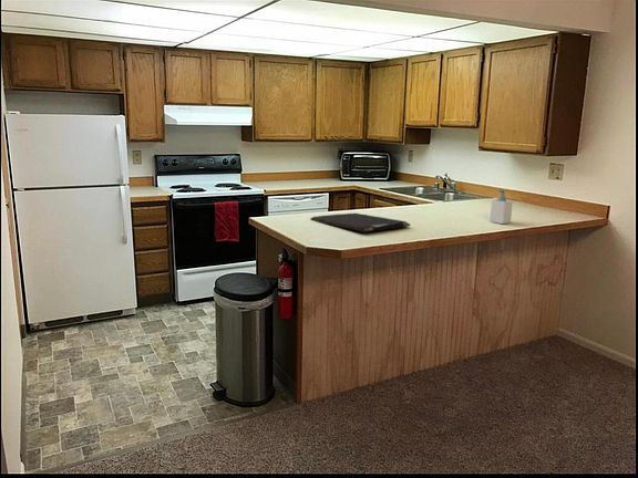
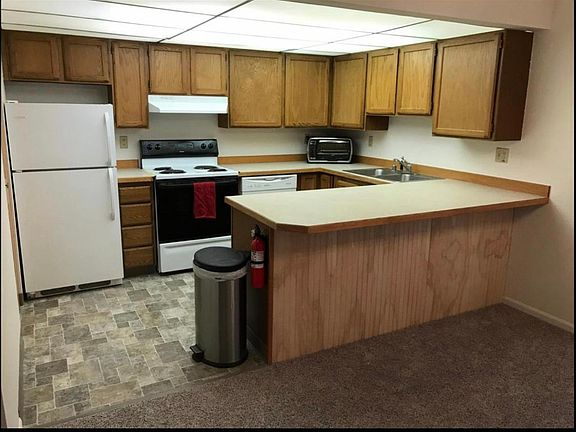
- soap bottle [488,189,514,225]
- cutting board [309,212,411,232]
